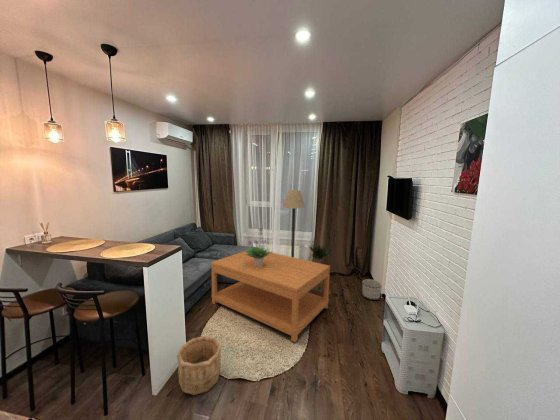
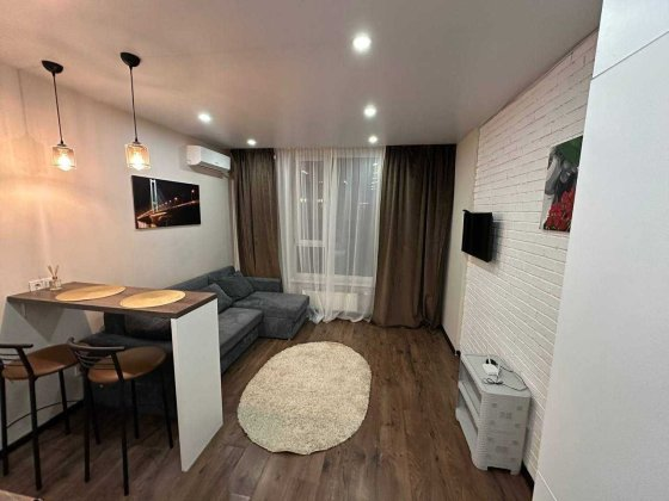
- floor lamp [282,189,306,258]
- wooden bucket [176,335,223,396]
- planter [361,278,383,301]
- coffee table [210,250,331,343]
- potted plant [308,243,332,264]
- potted plant [245,226,274,267]
